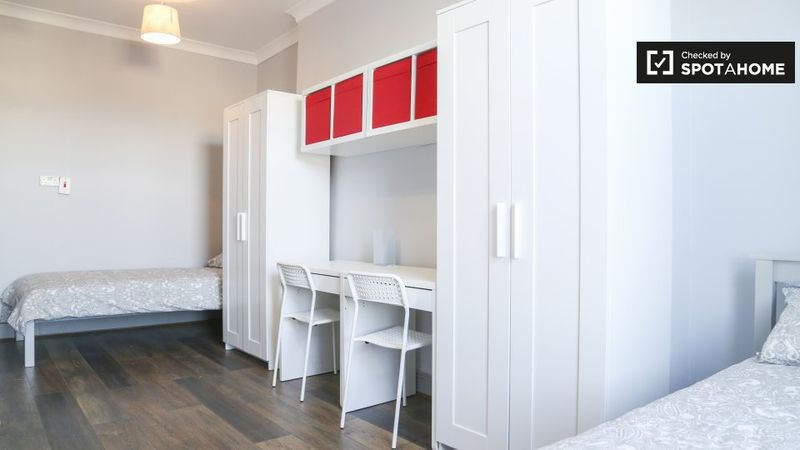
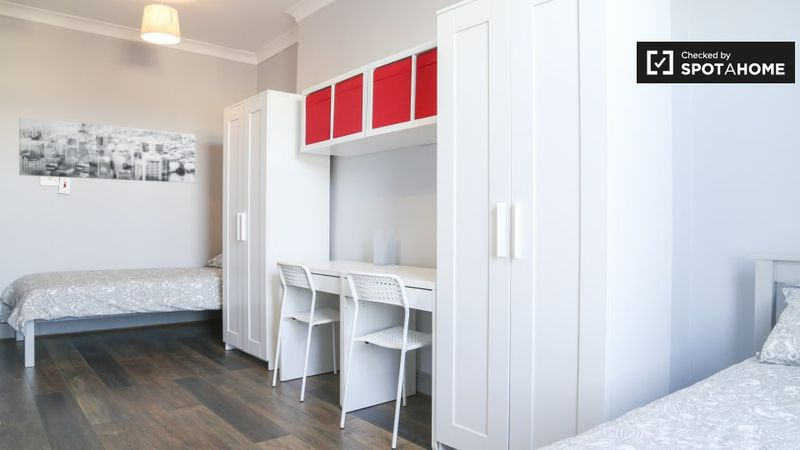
+ wall art [18,116,196,184]
